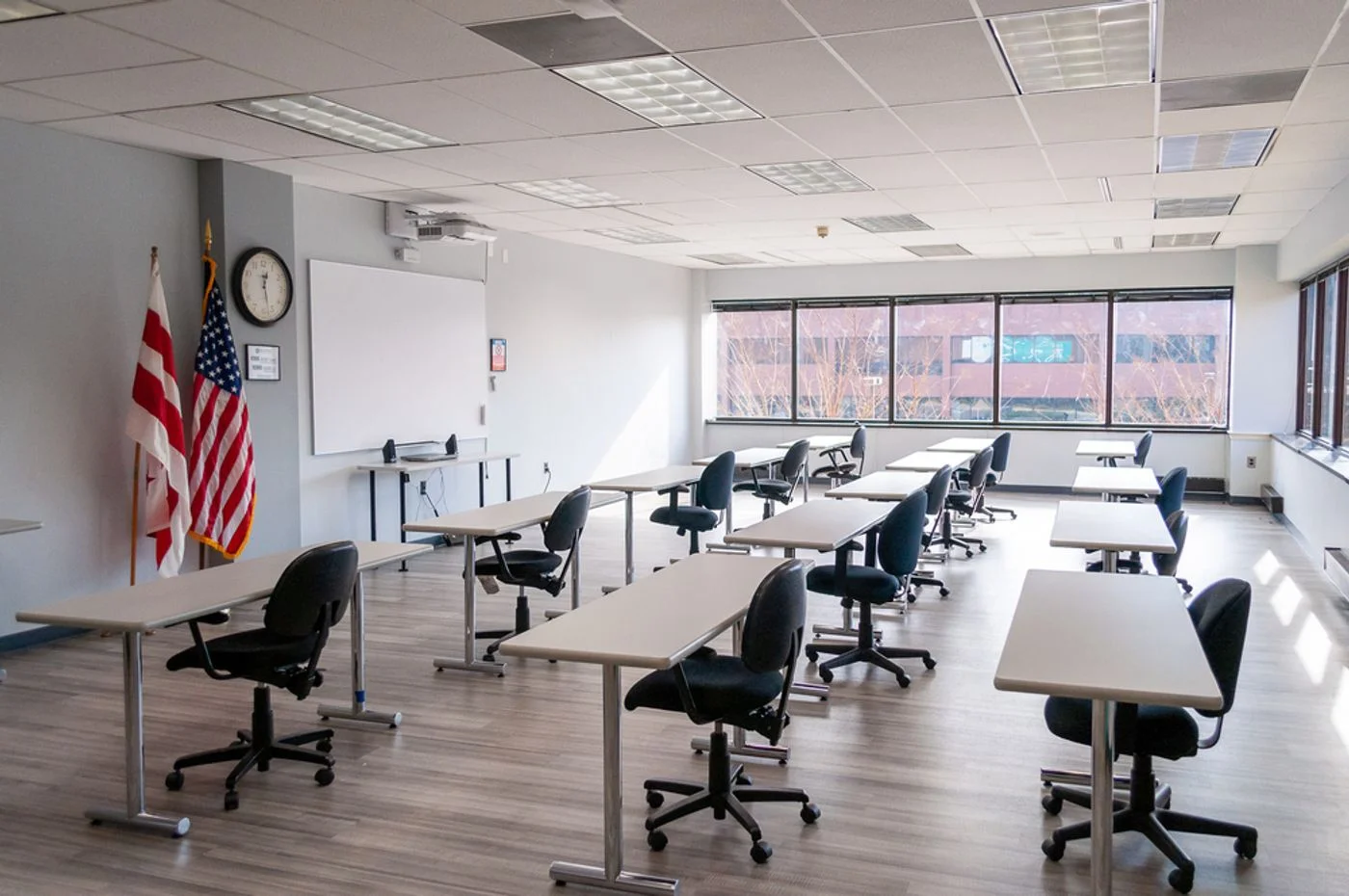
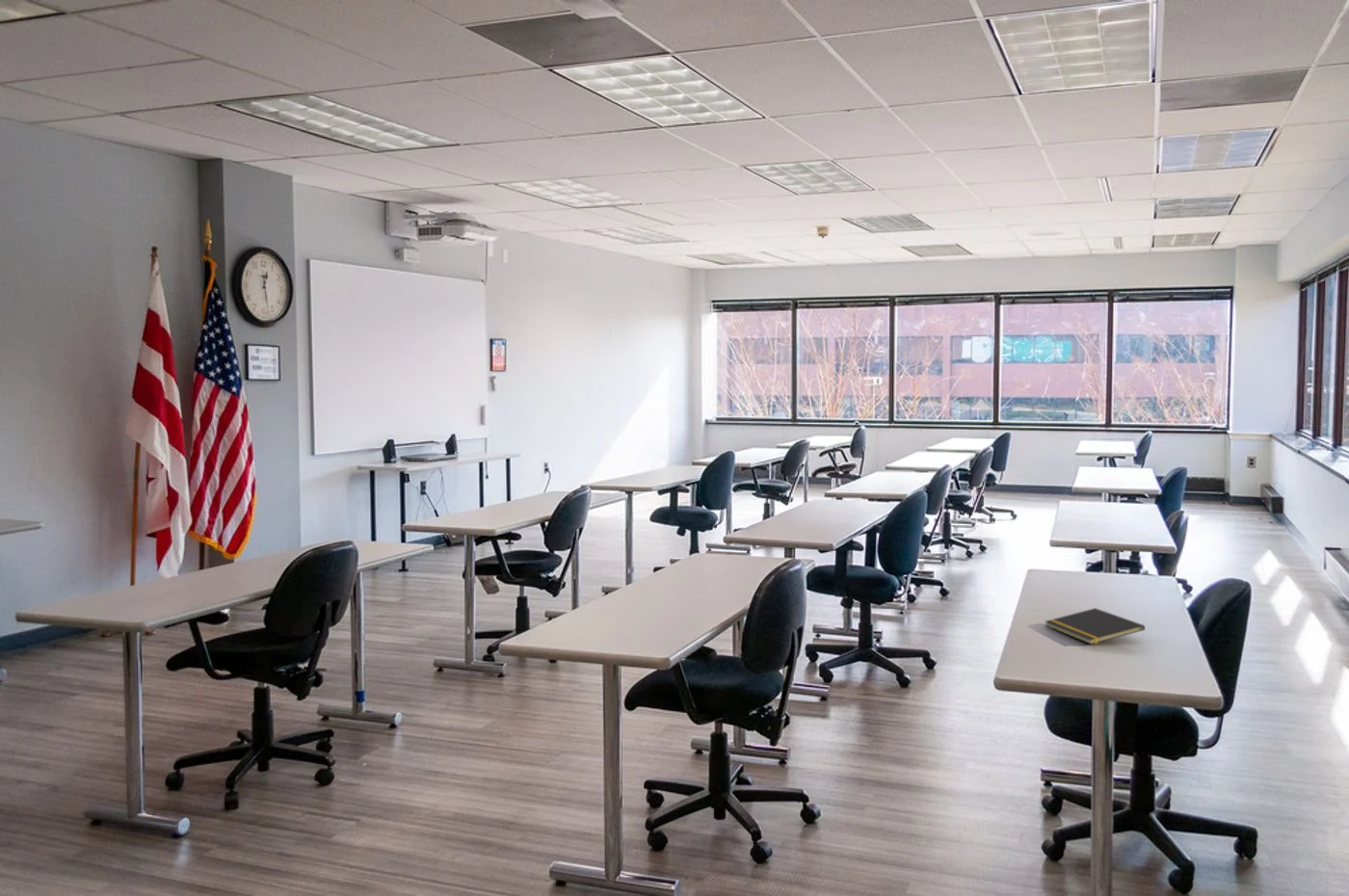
+ notepad [1045,607,1146,646]
